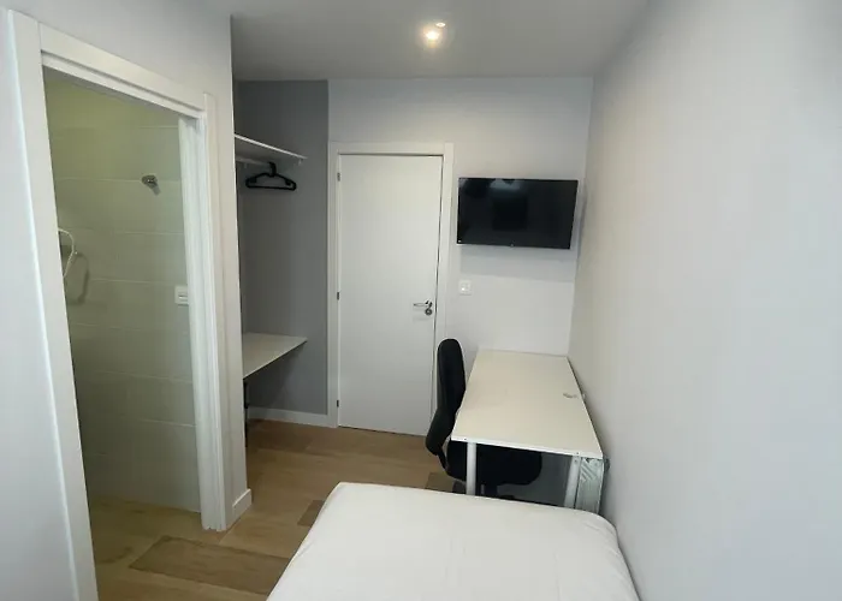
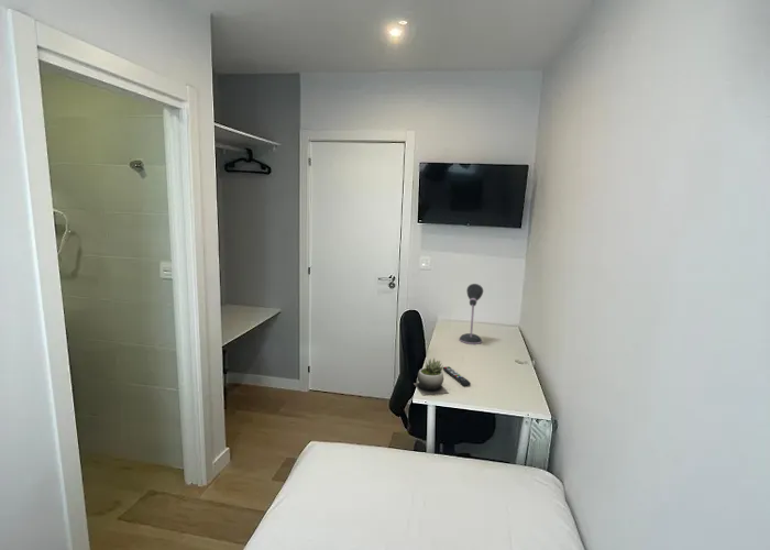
+ remote control [442,365,472,387]
+ desk lamp [459,283,484,345]
+ succulent plant [413,358,450,396]
